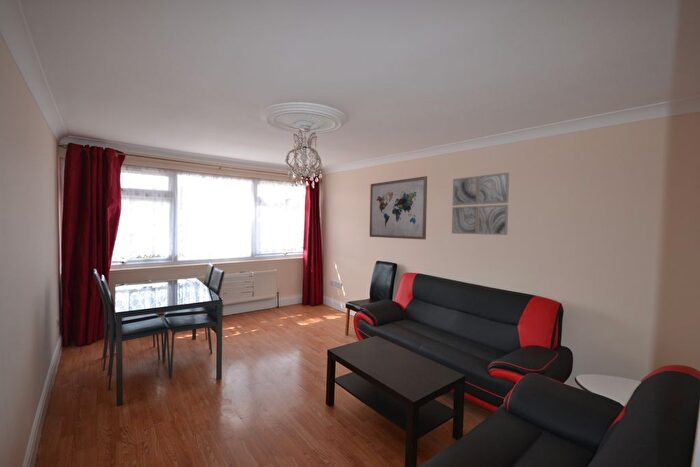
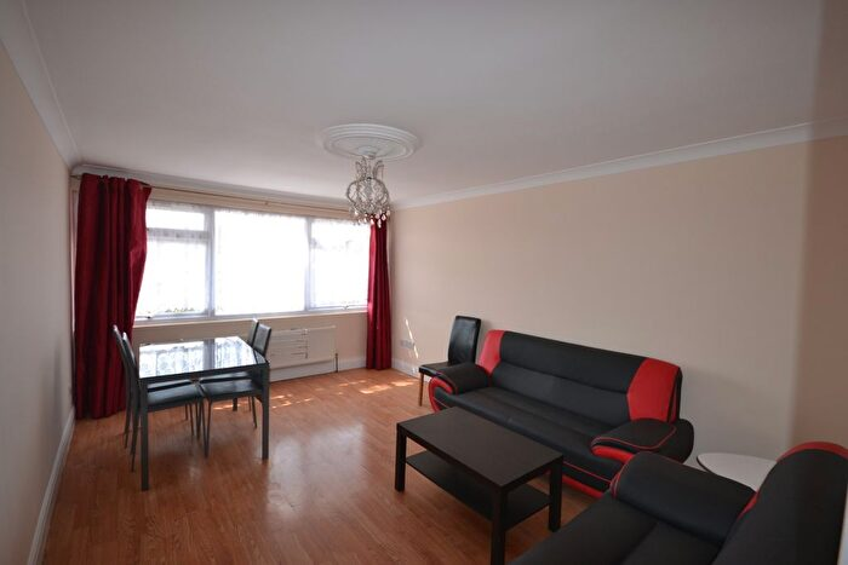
- wall art [451,171,510,236]
- wall art [369,175,428,240]
